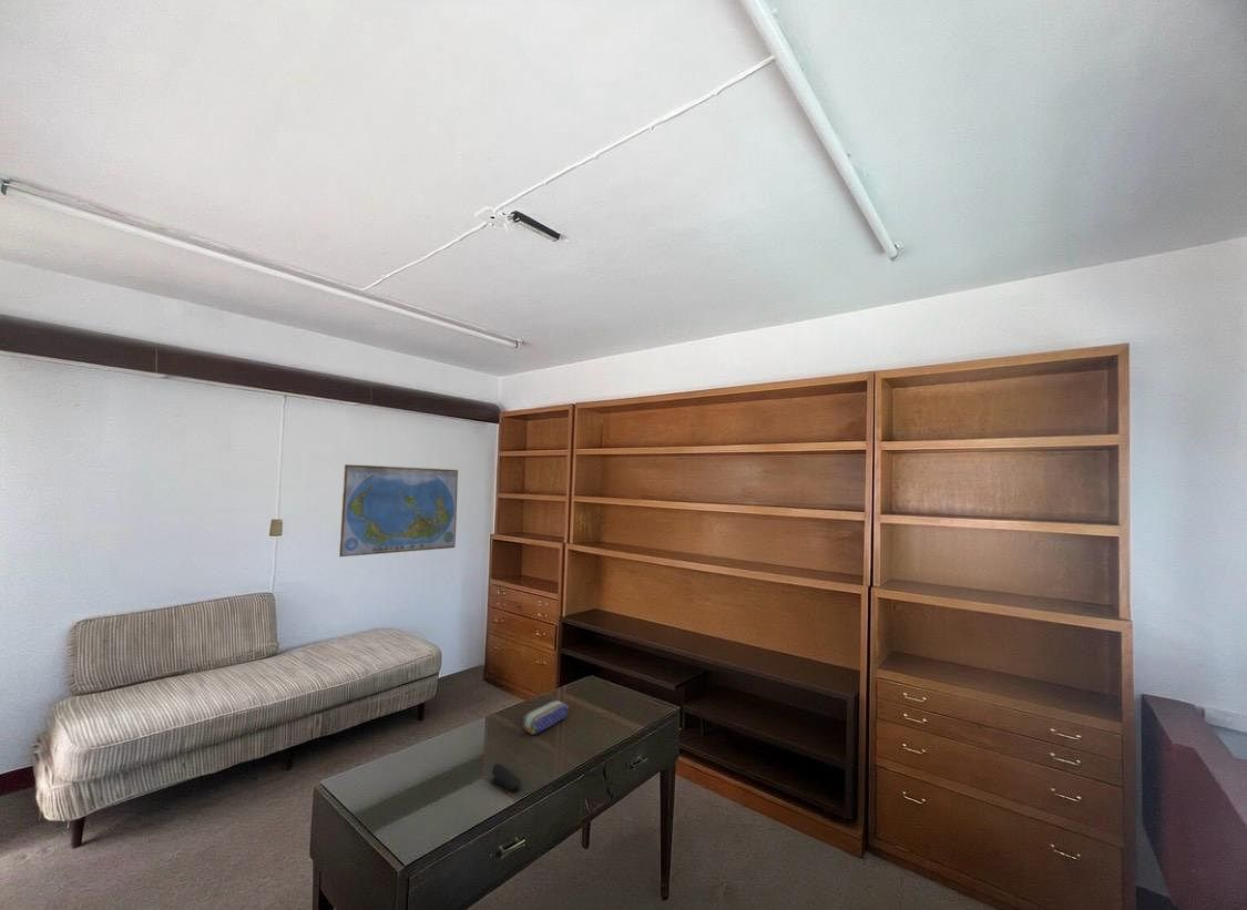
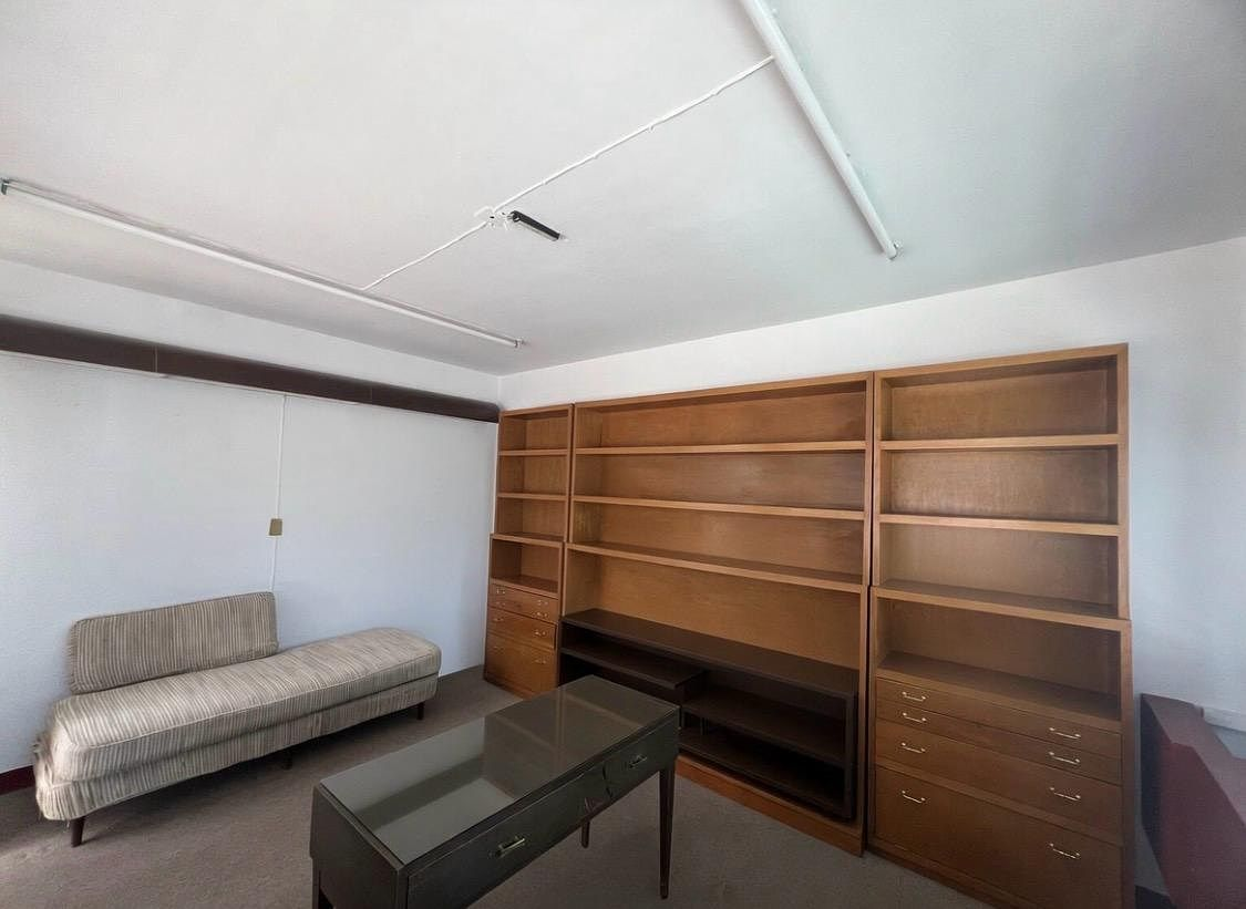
- world map [338,463,459,558]
- pencil case [520,699,570,736]
- stapler [490,763,522,795]
